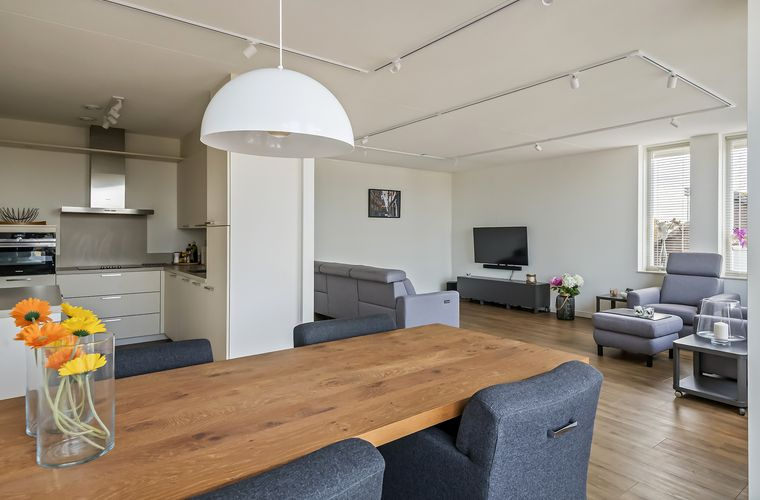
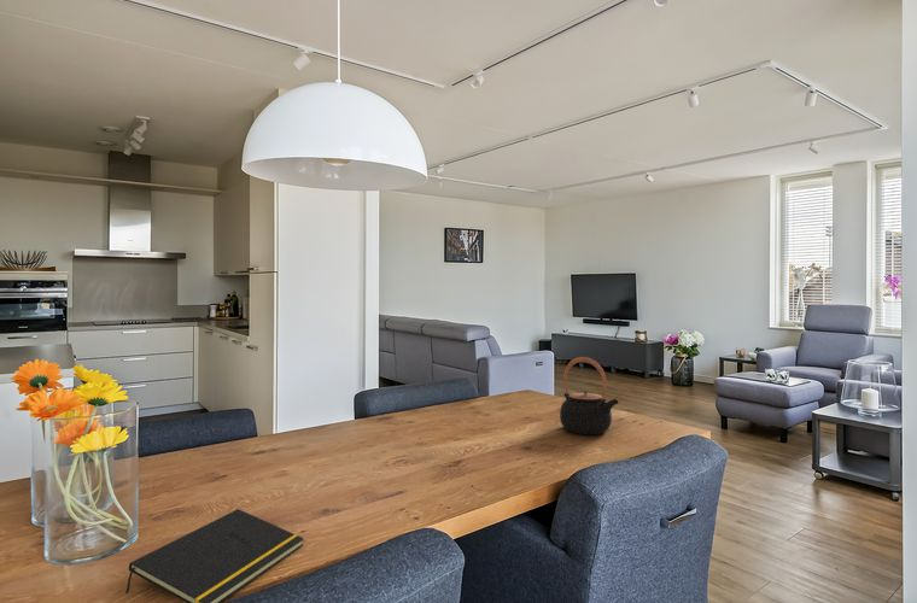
+ notepad [124,508,305,603]
+ teapot [559,356,620,435]
